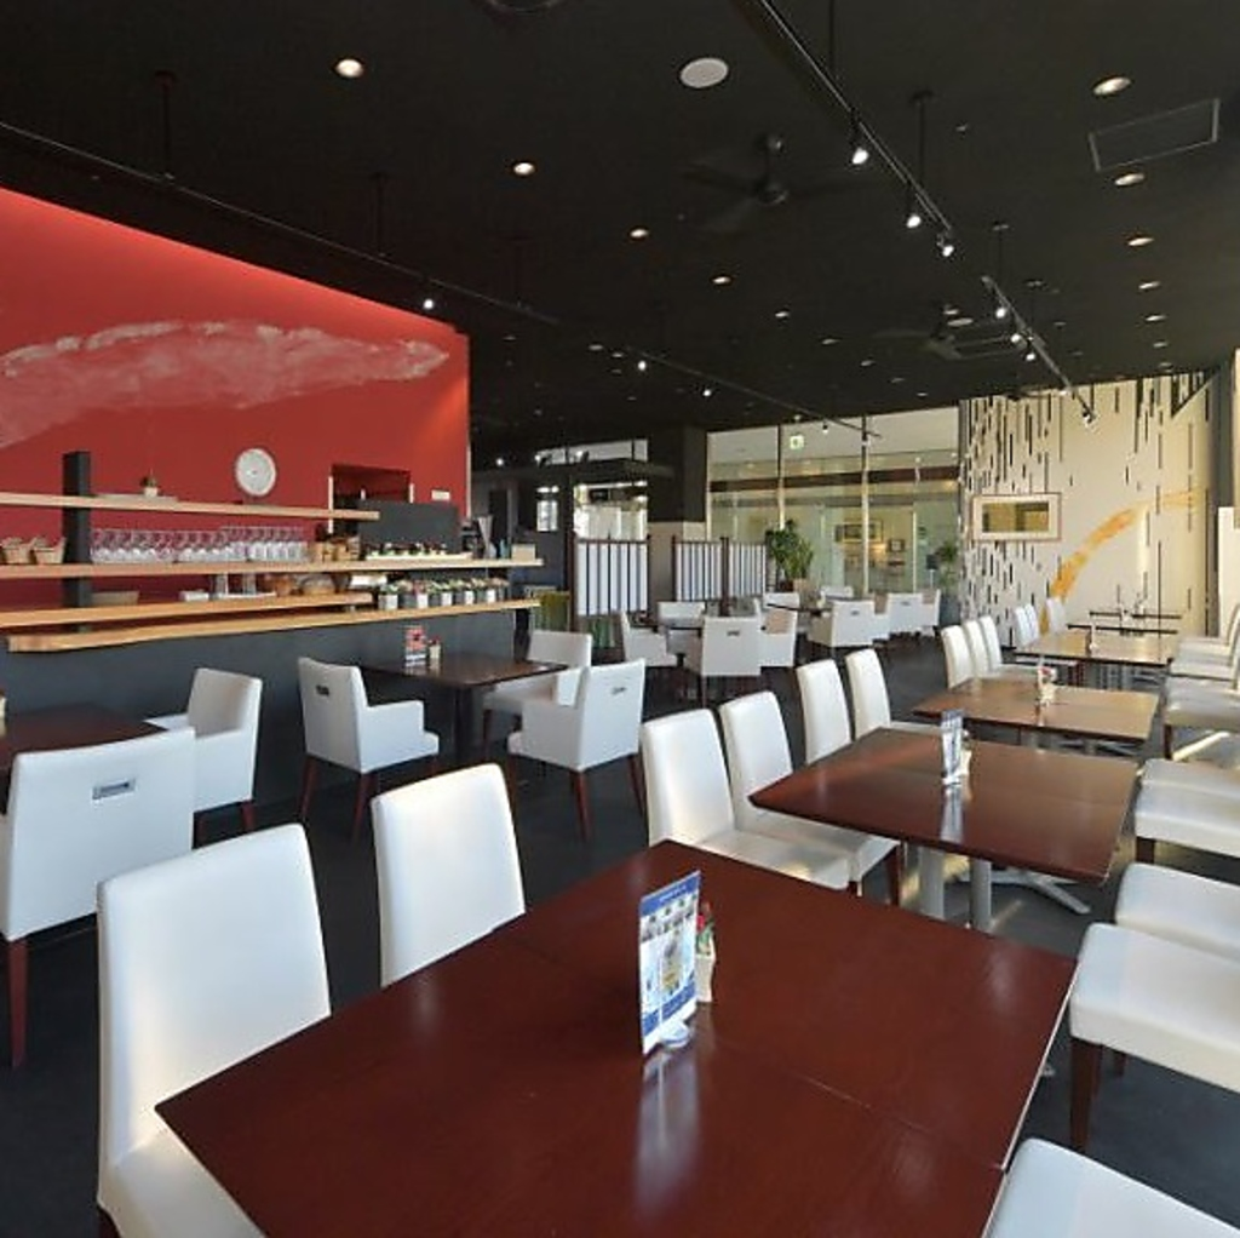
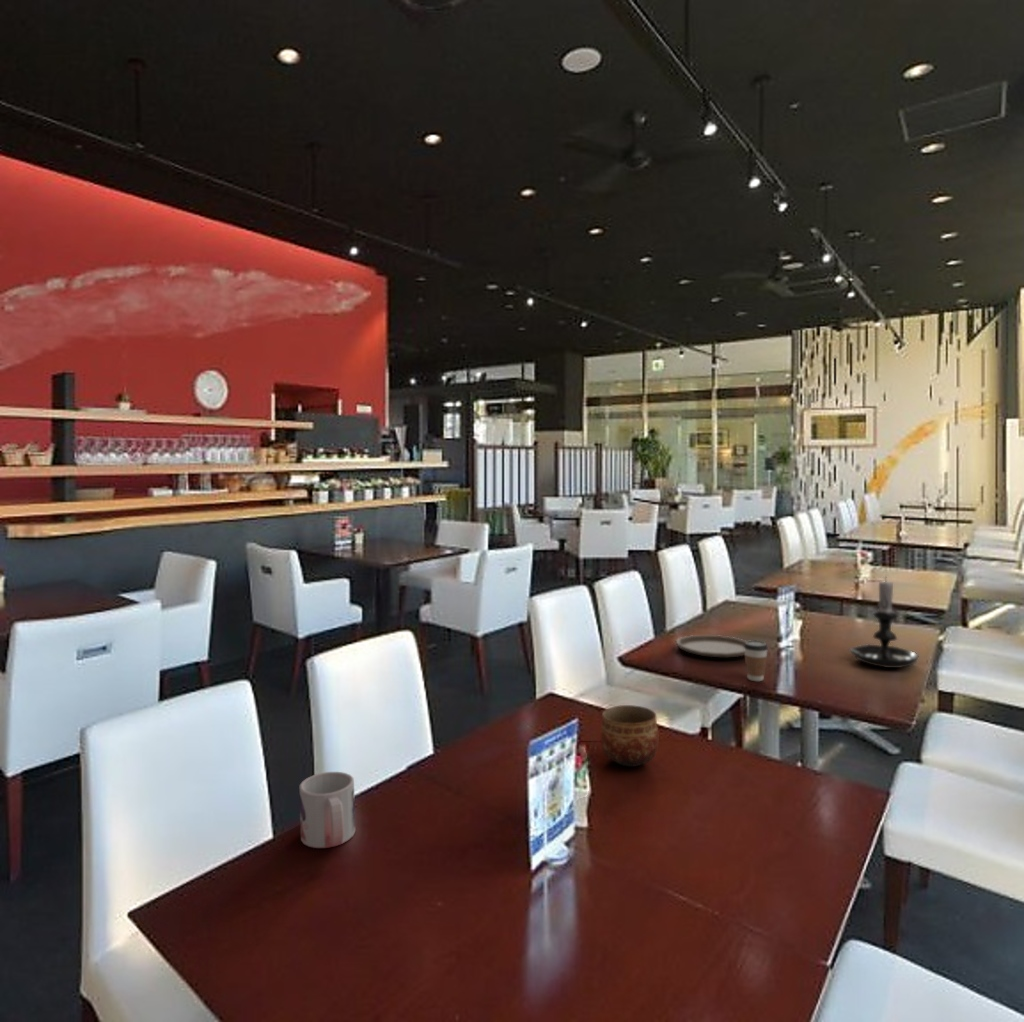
+ plate [675,634,747,658]
+ mug [299,771,356,849]
+ candle holder [847,575,920,669]
+ coffee cup [744,639,769,682]
+ bowl [600,704,659,768]
